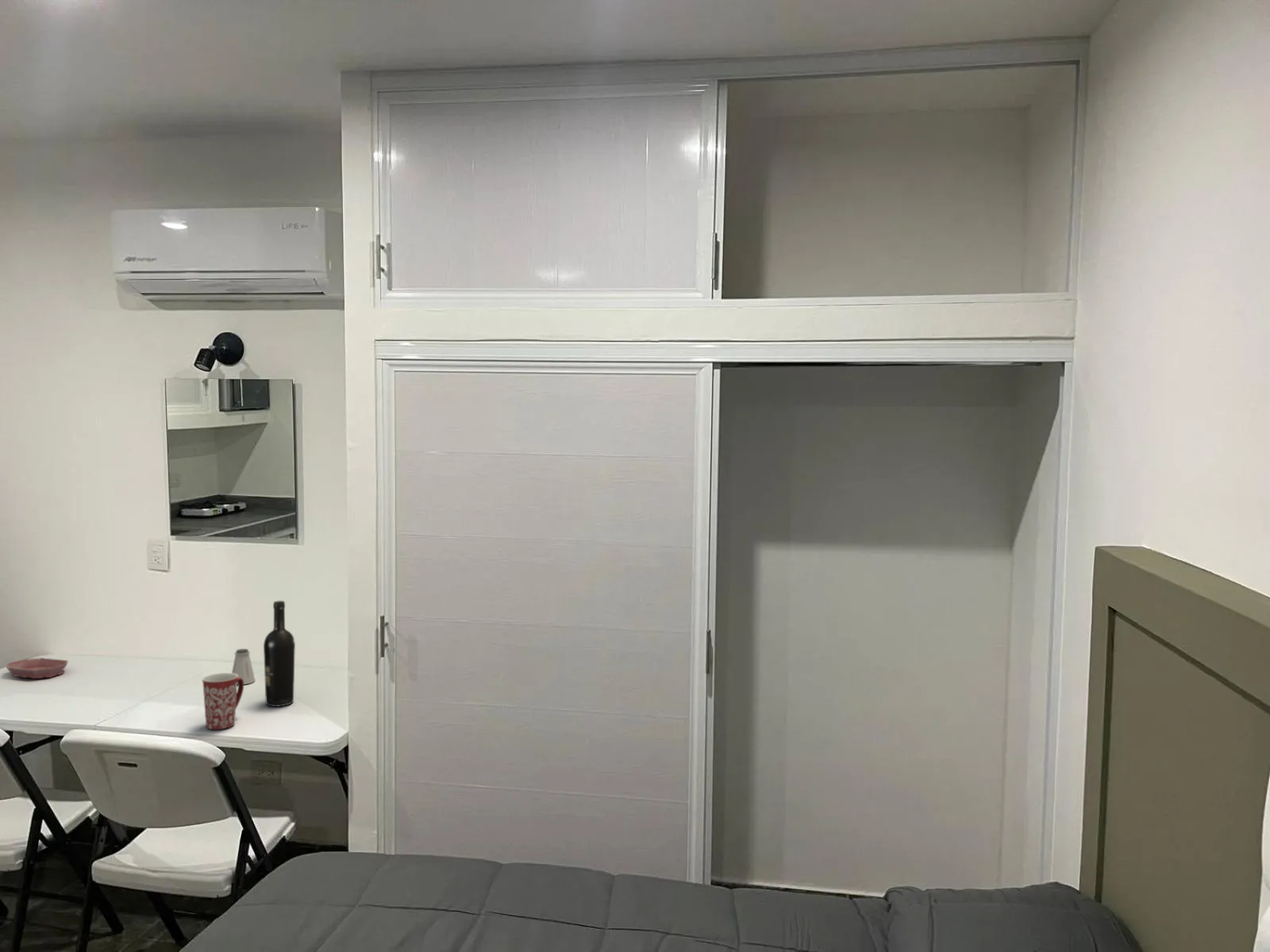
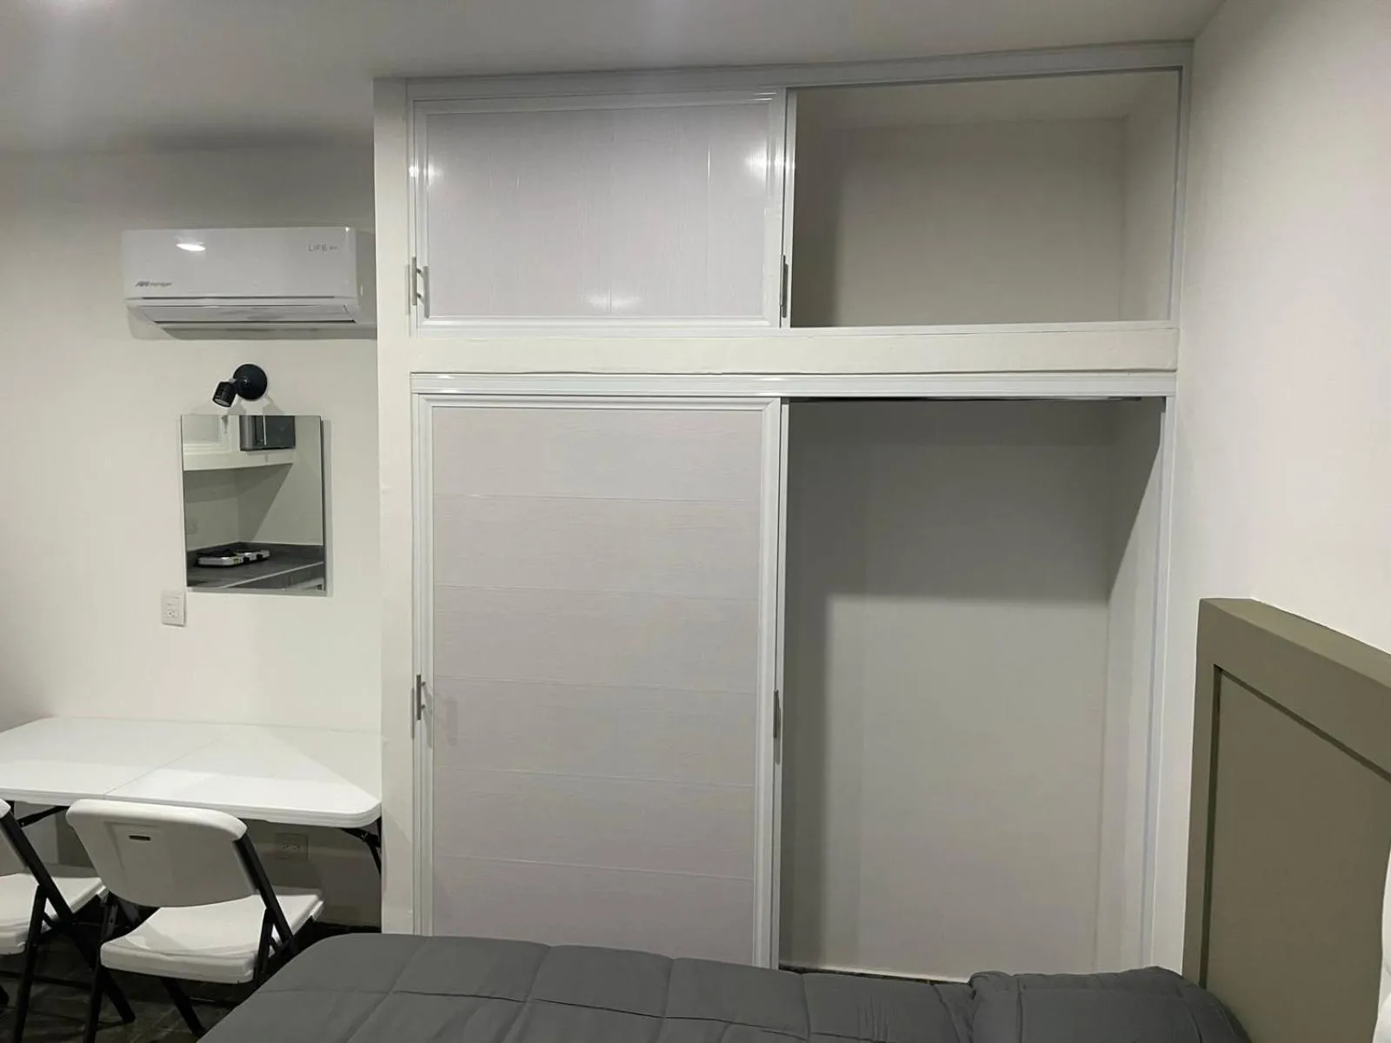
- wine bottle [263,600,296,708]
- bowl [6,657,69,679]
- saltshaker [231,648,256,685]
- mug [201,672,244,730]
